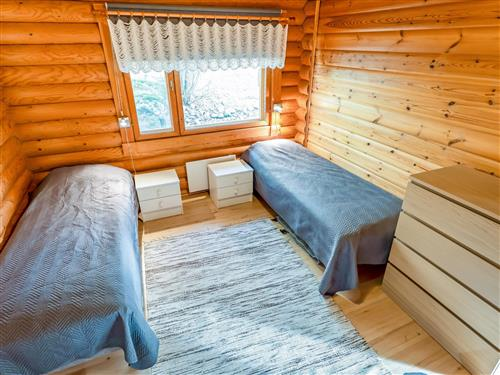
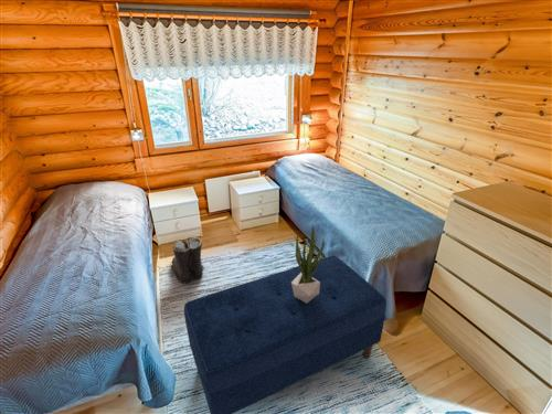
+ boots [170,235,205,284]
+ potted plant [291,225,326,304]
+ bench [183,255,388,414]
